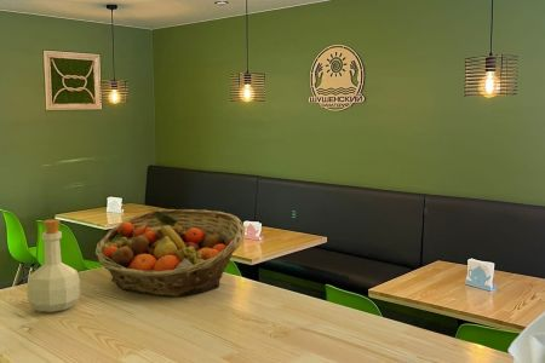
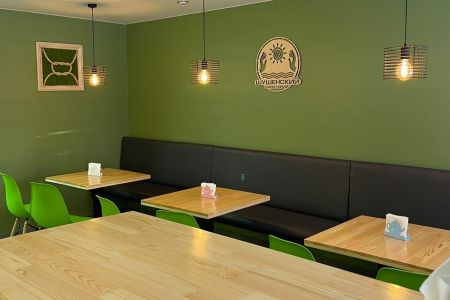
- fruit basket [93,208,246,298]
- bottle [25,218,81,313]
